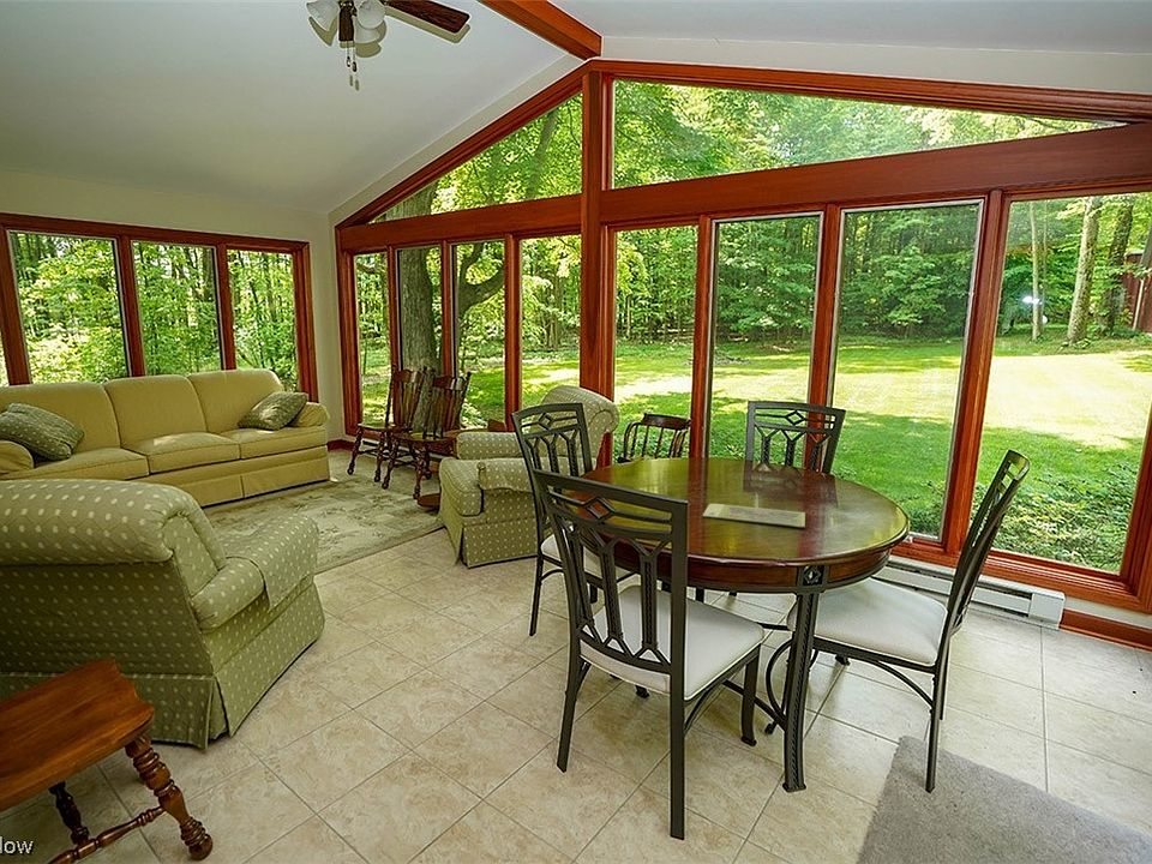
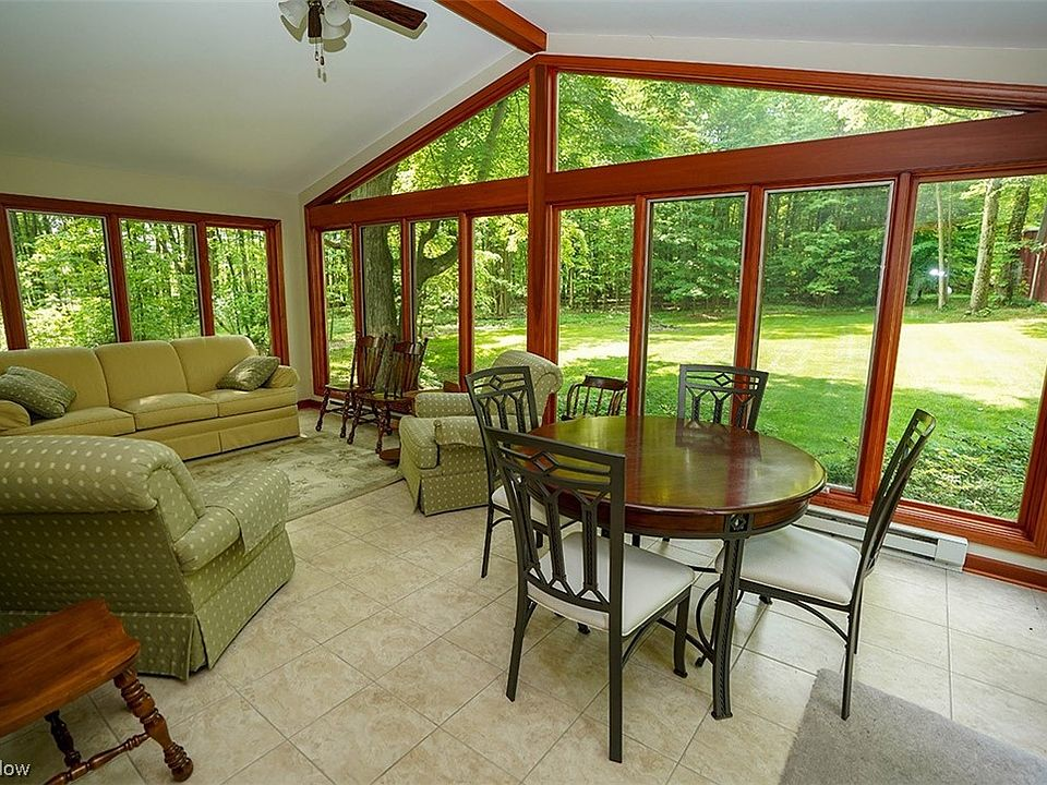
- cash [701,503,806,528]
